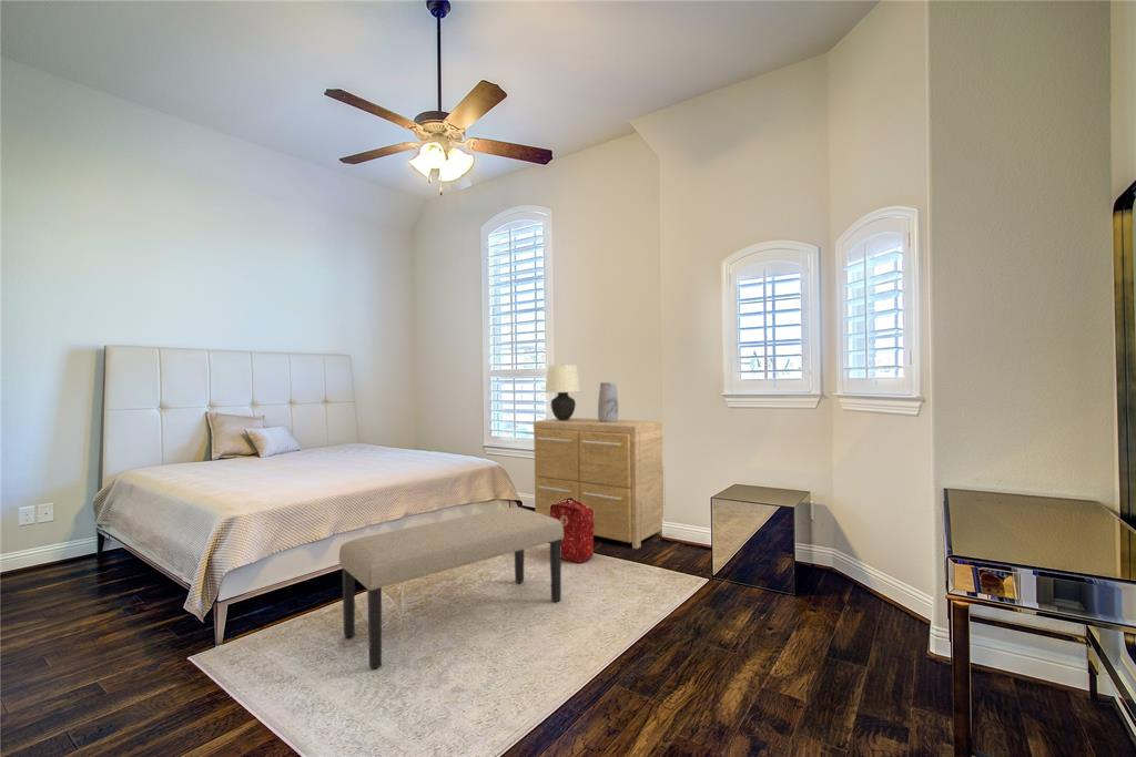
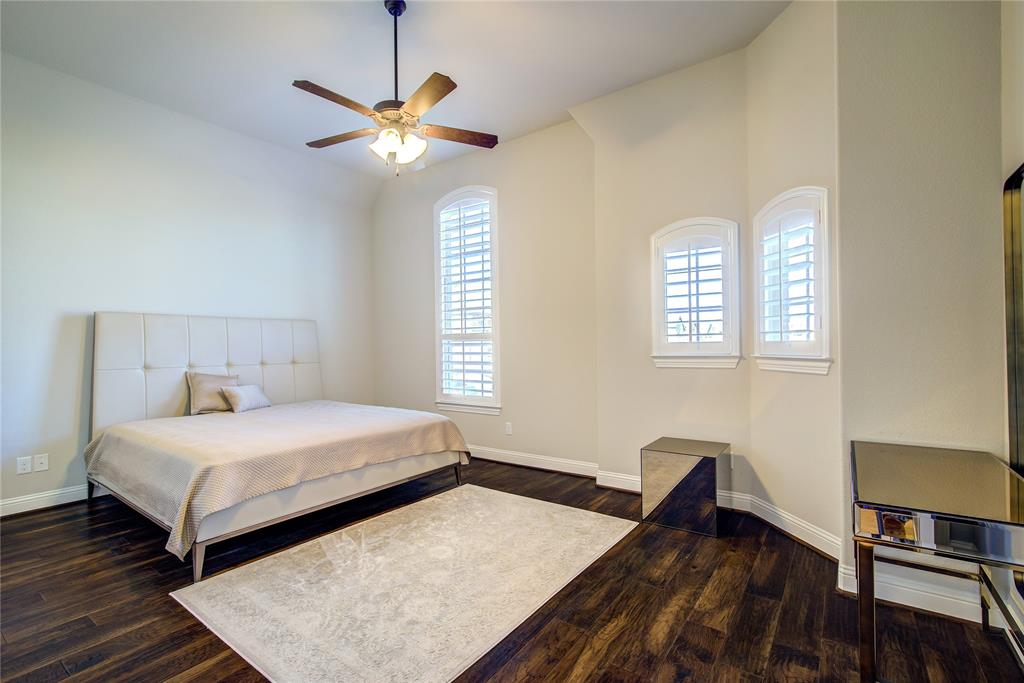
- vase [597,381,619,422]
- backpack [550,497,602,564]
- dresser [532,417,665,550]
- table lamp [544,364,582,421]
- bench [338,507,564,669]
